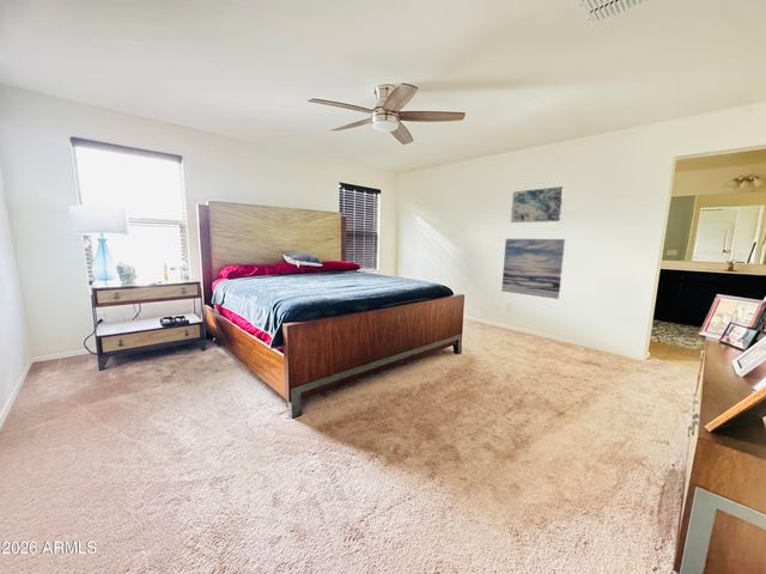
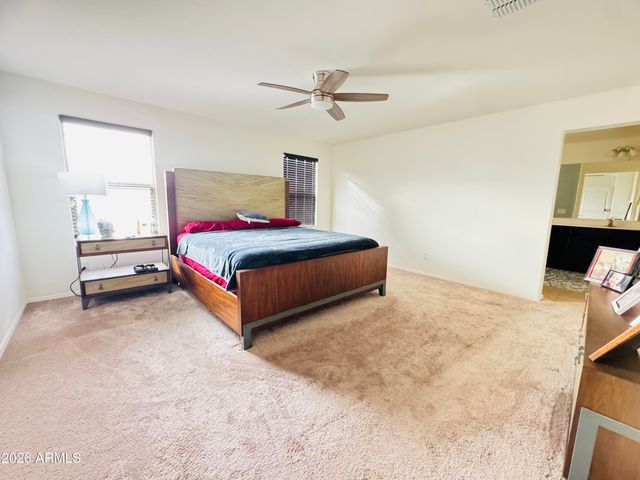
- wall art [500,238,566,300]
- wall art [510,185,565,224]
